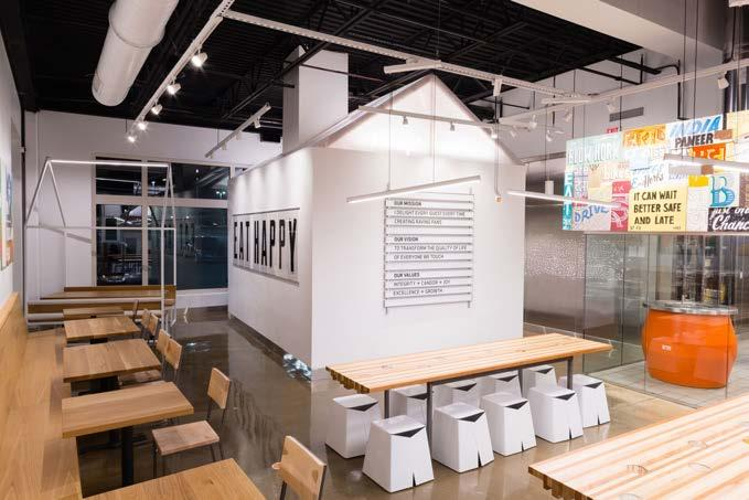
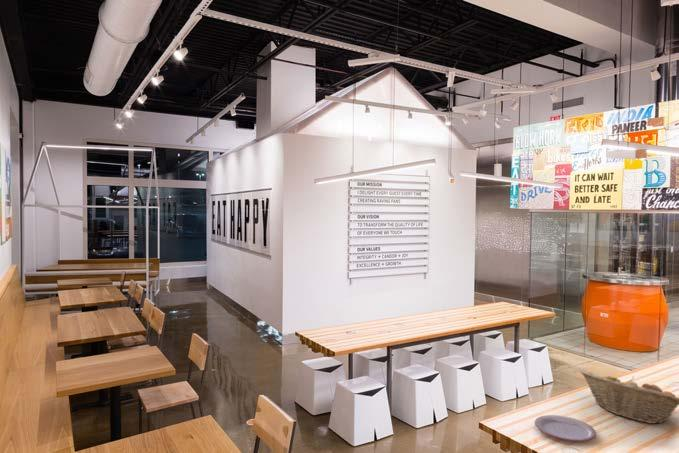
+ plate [534,414,597,442]
+ fruit basket [580,370,679,425]
